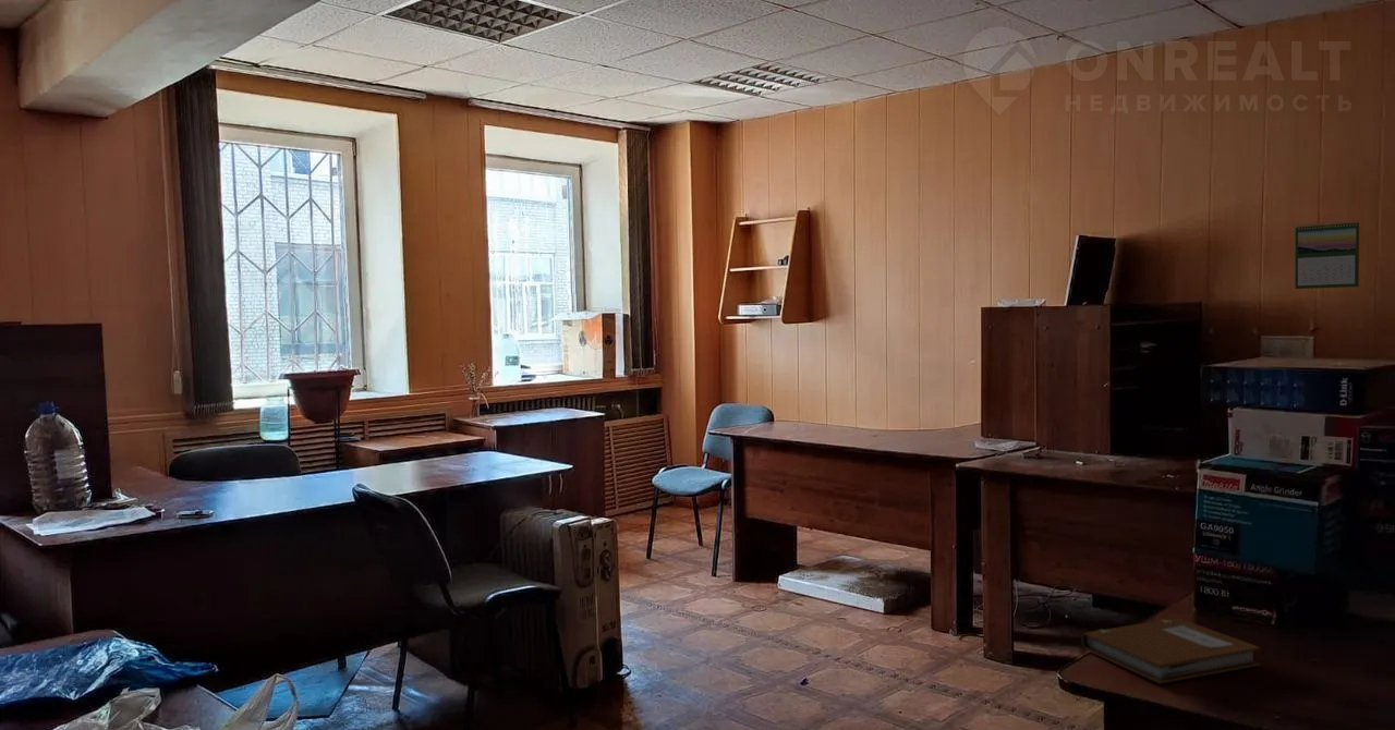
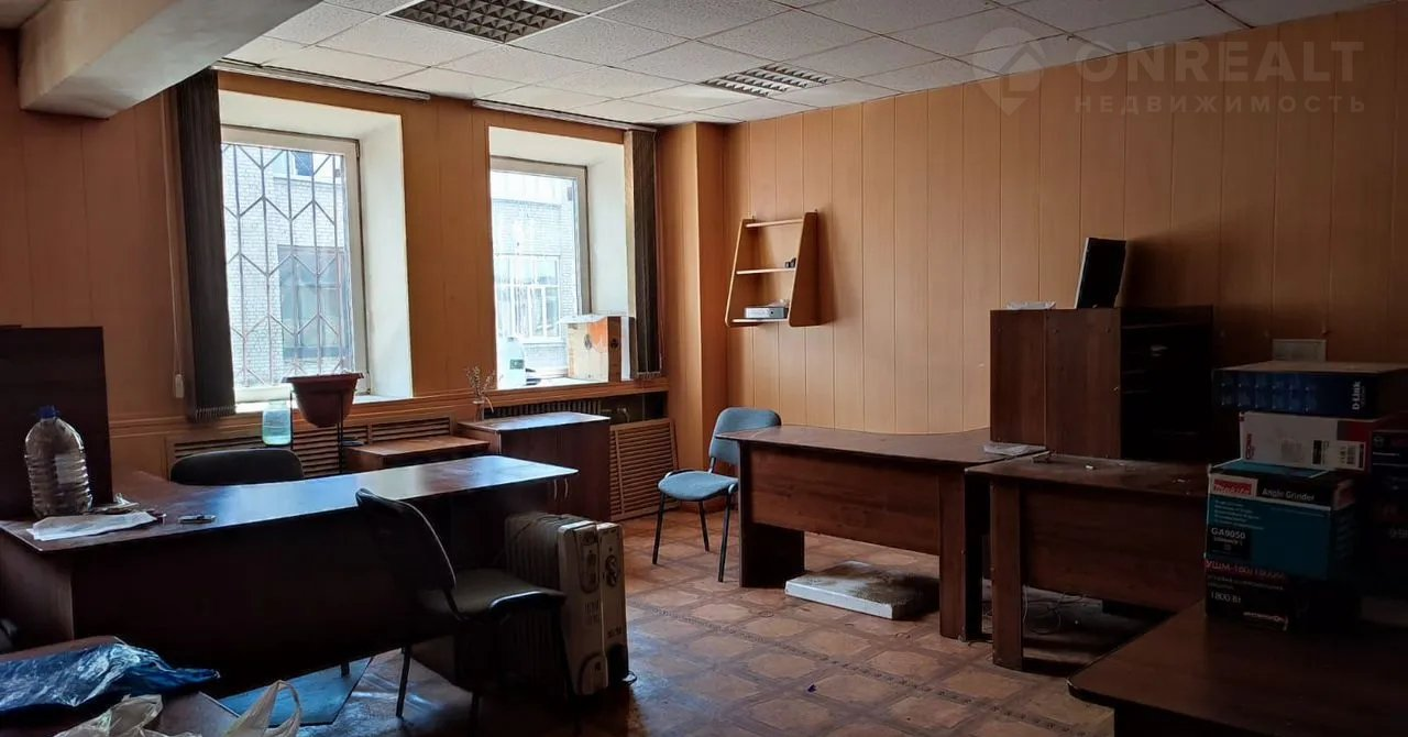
- notebook [1080,617,1261,685]
- calendar [1294,220,1360,290]
